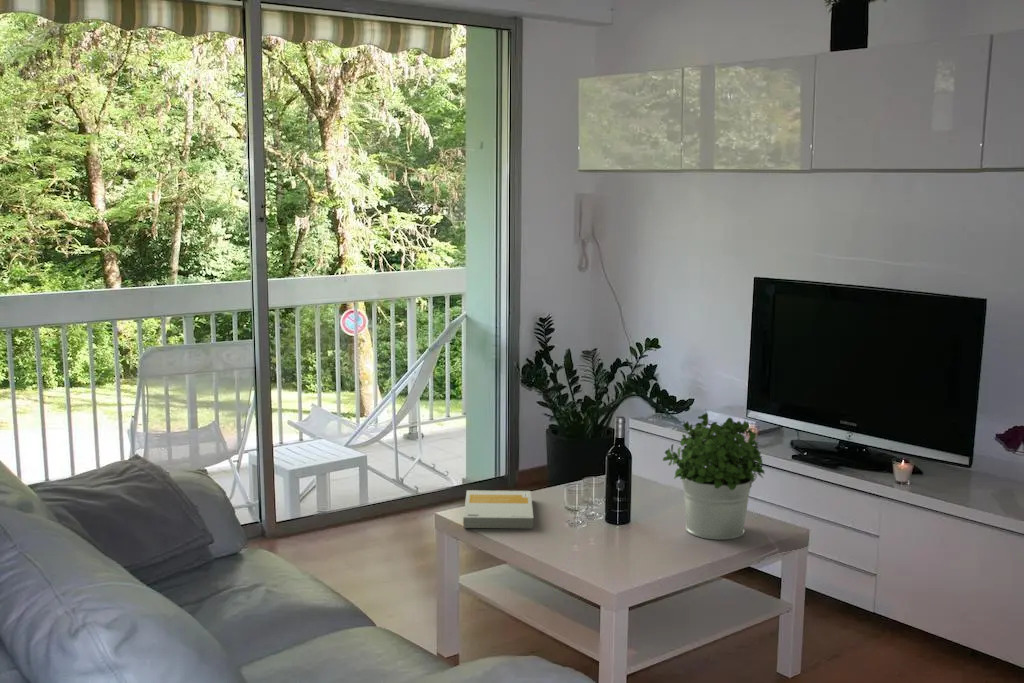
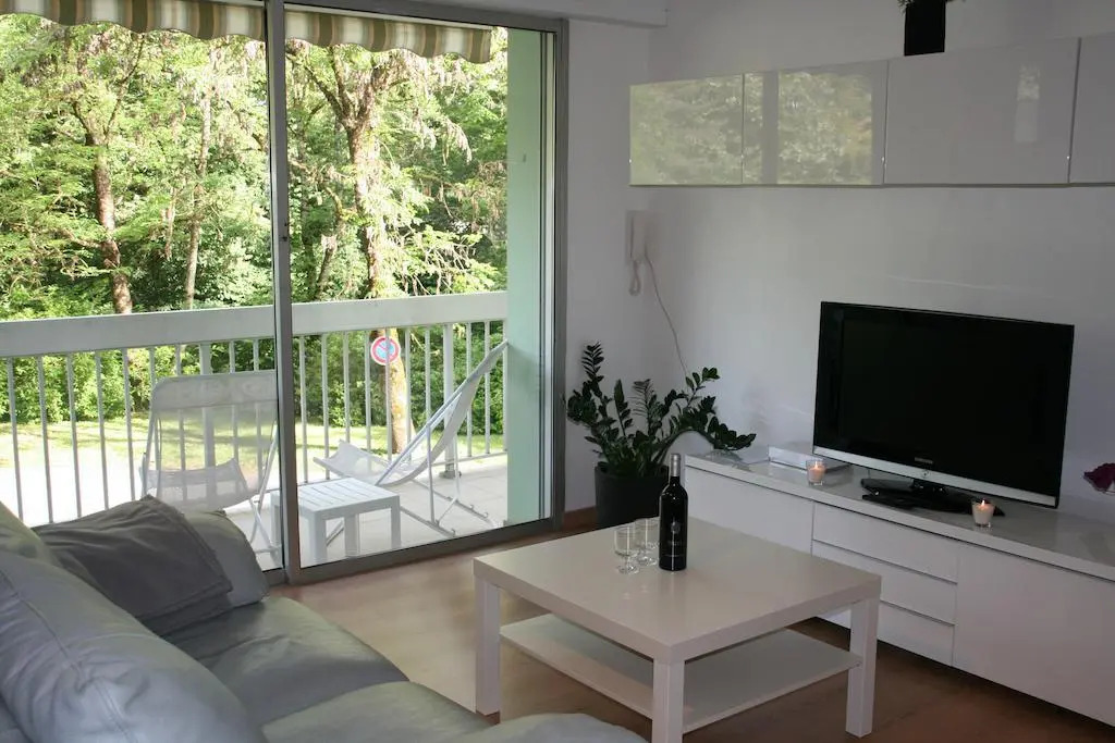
- potted plant [662,411,766,541]
- book [462,489,534,529]
